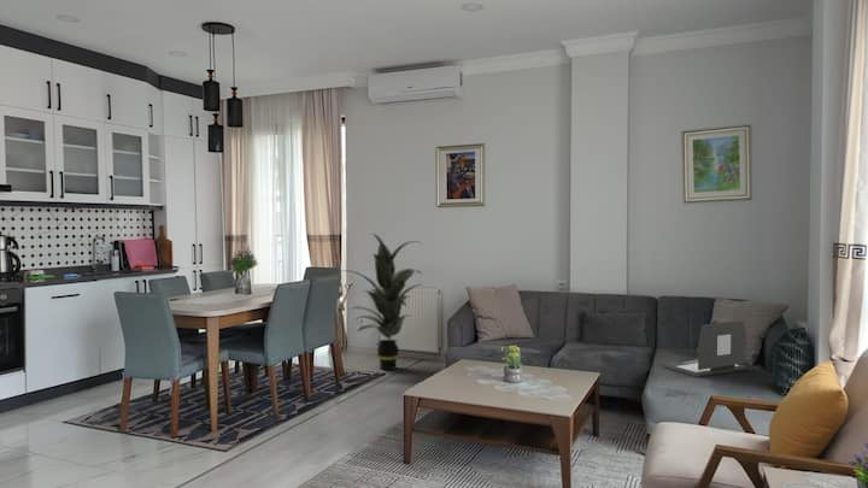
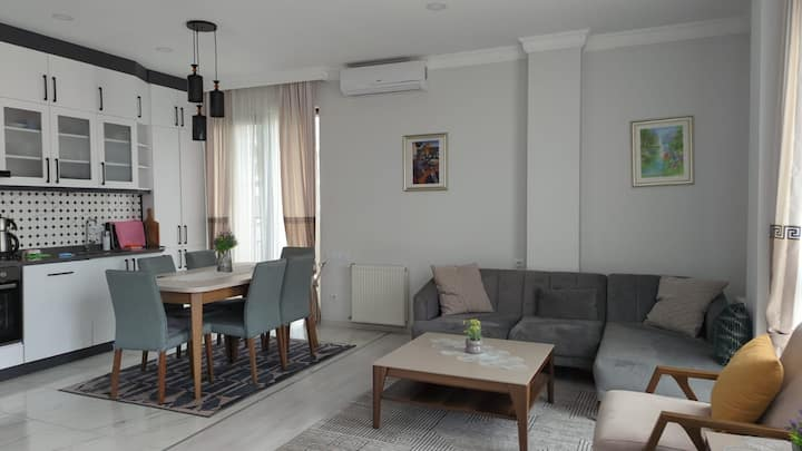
- laptop [664,319,747,378]
- indoor plant [341,233,422,371]
